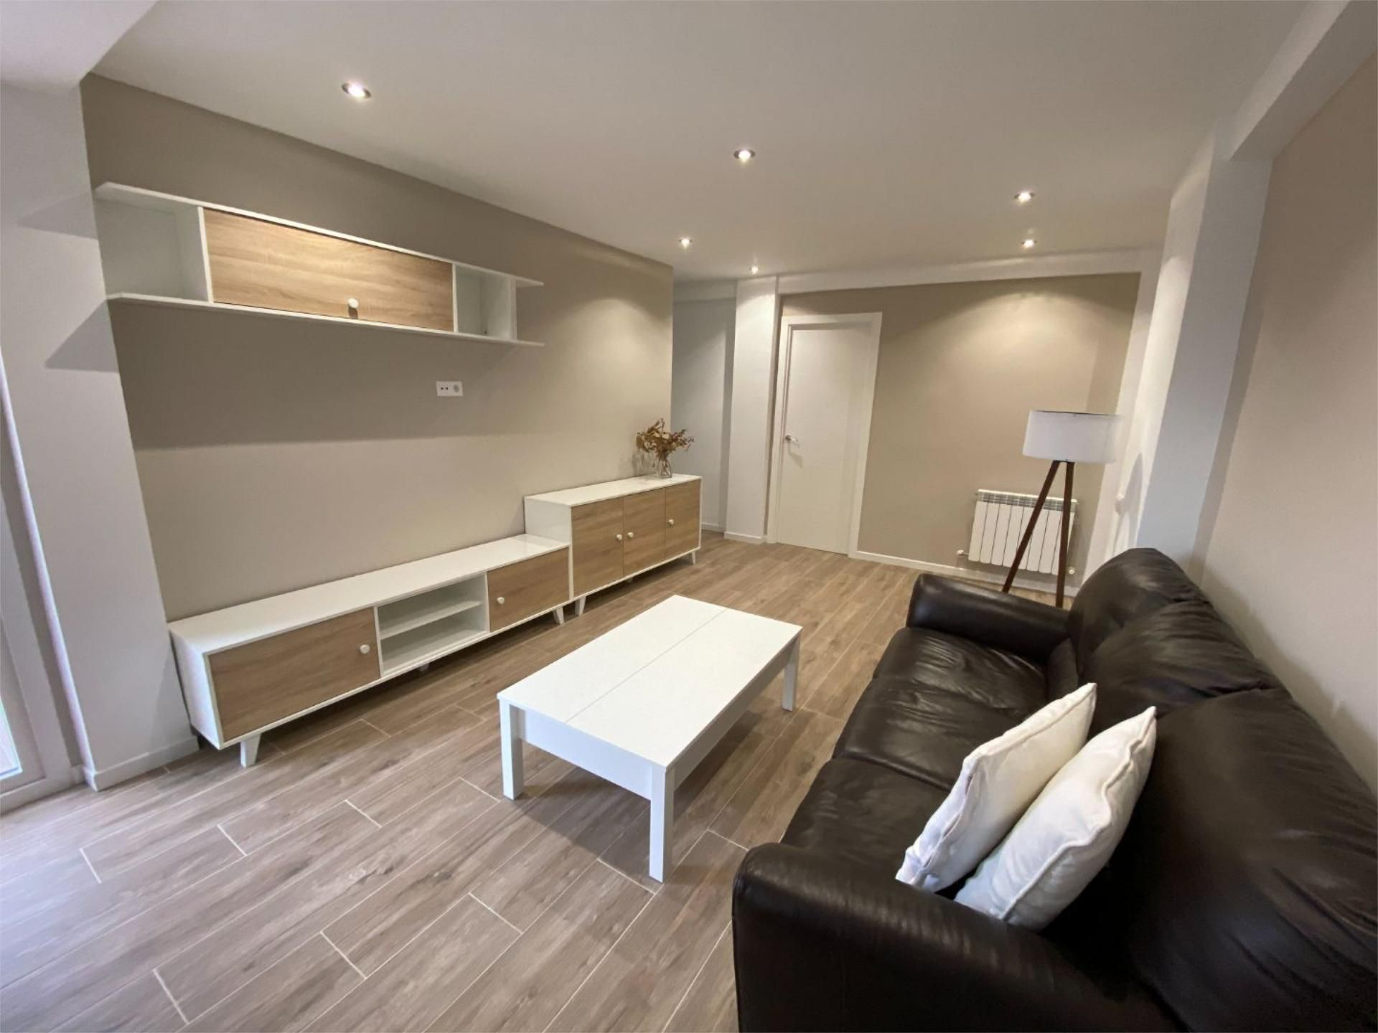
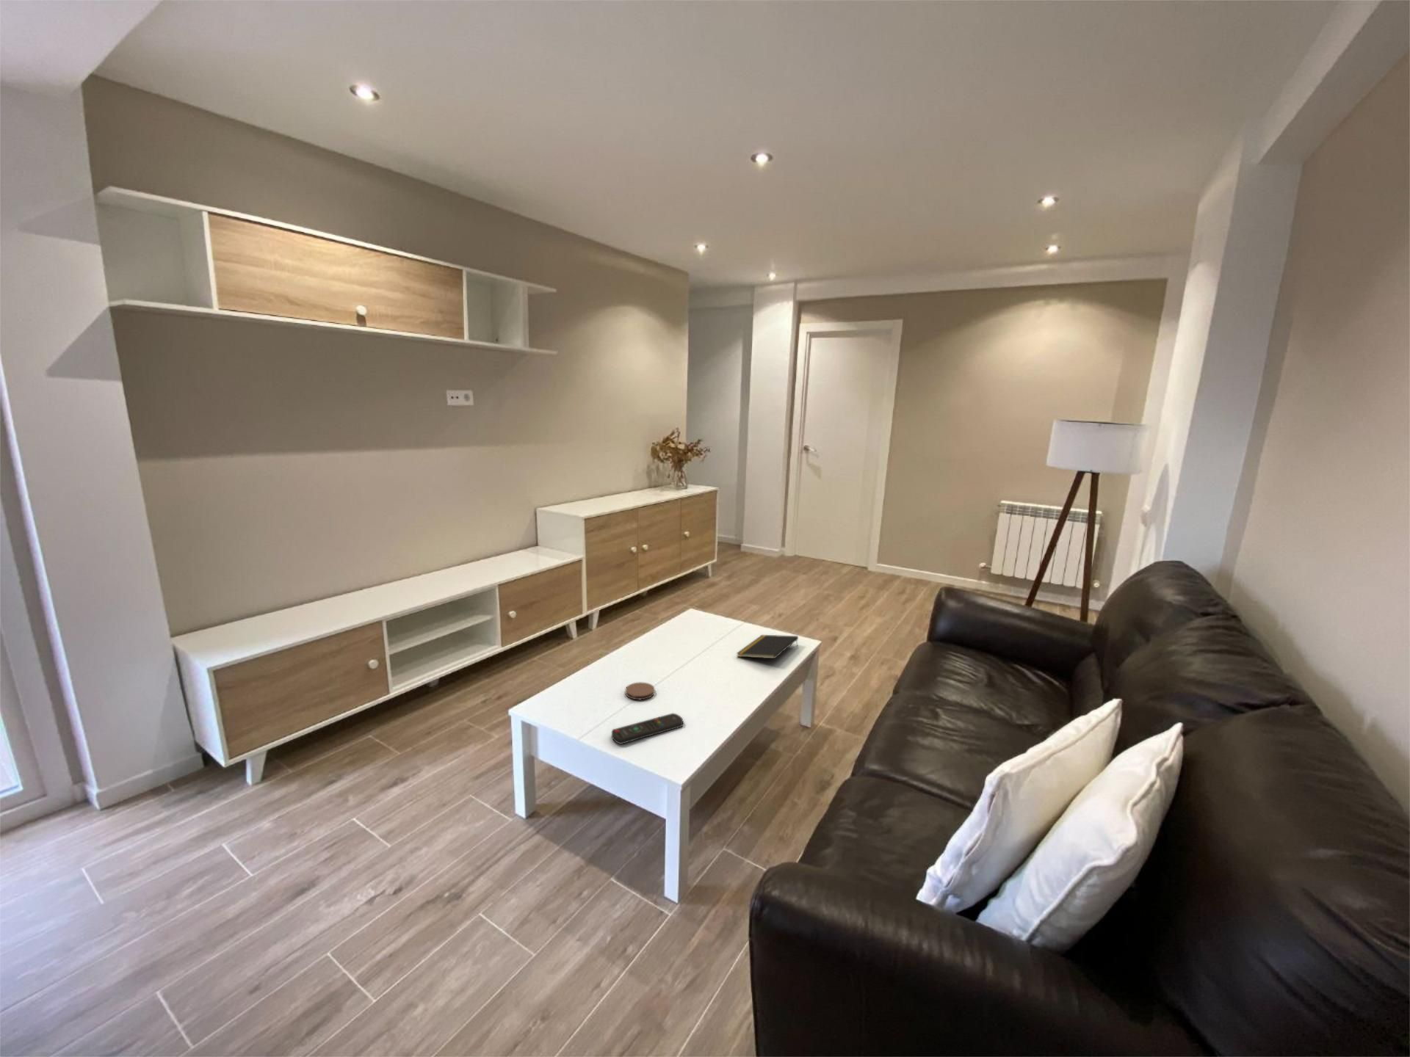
+ coaster [625,682,655,701]
+ remote control [611,713,684,745]
+ notepad [736,634,799,660]
